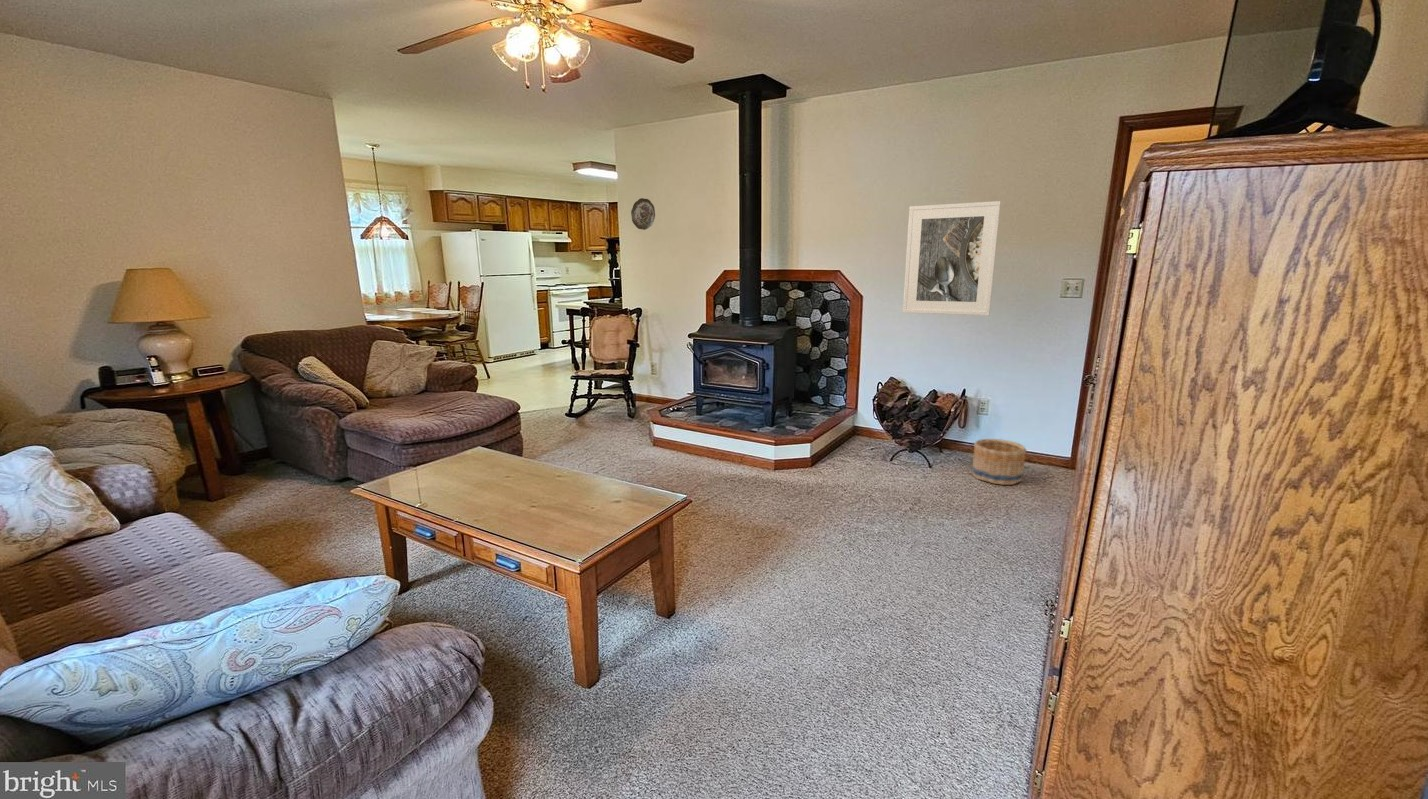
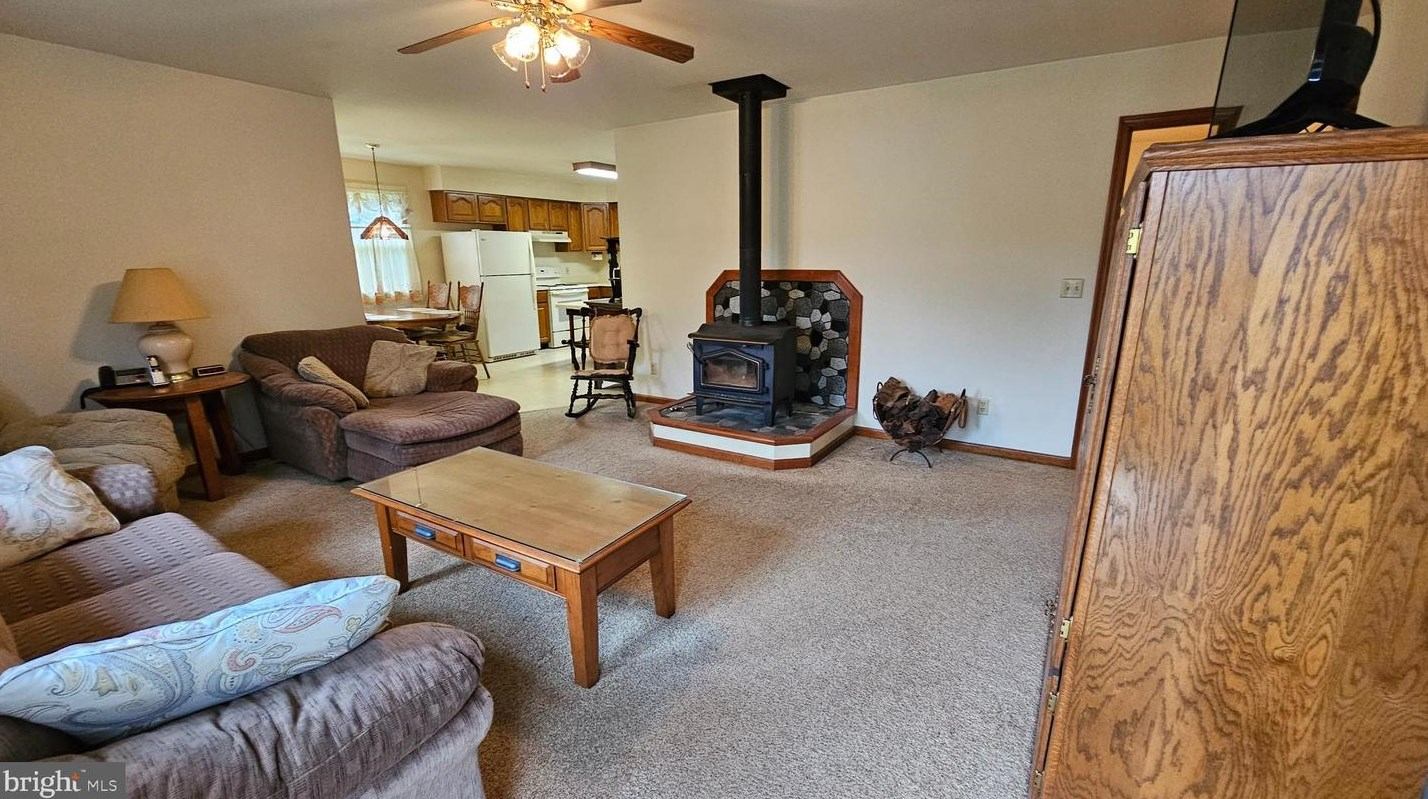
- decorative plate [630,197,656,231]
- basket [971,438,1028,486]
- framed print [902,200,1002,317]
